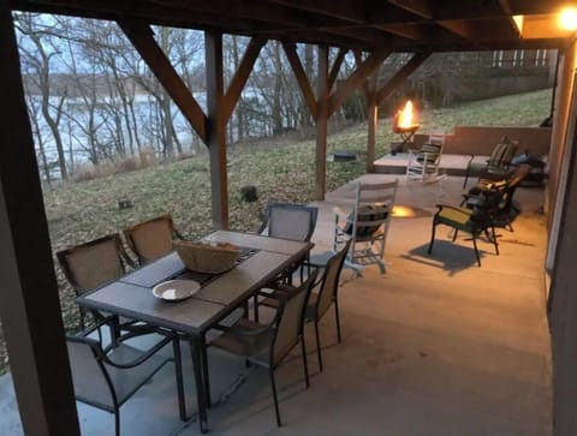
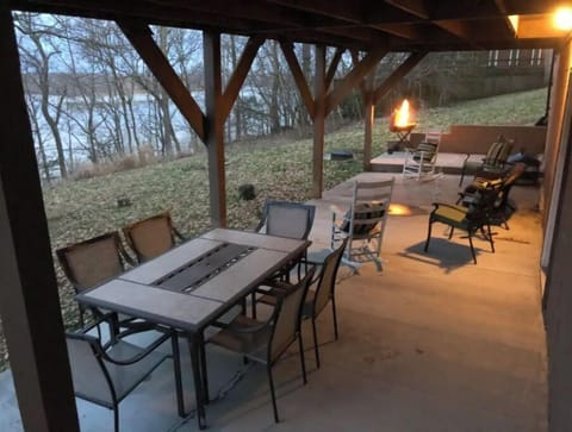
- plate [151,279,202,303]
- fruit basket [168,237,243,275]
